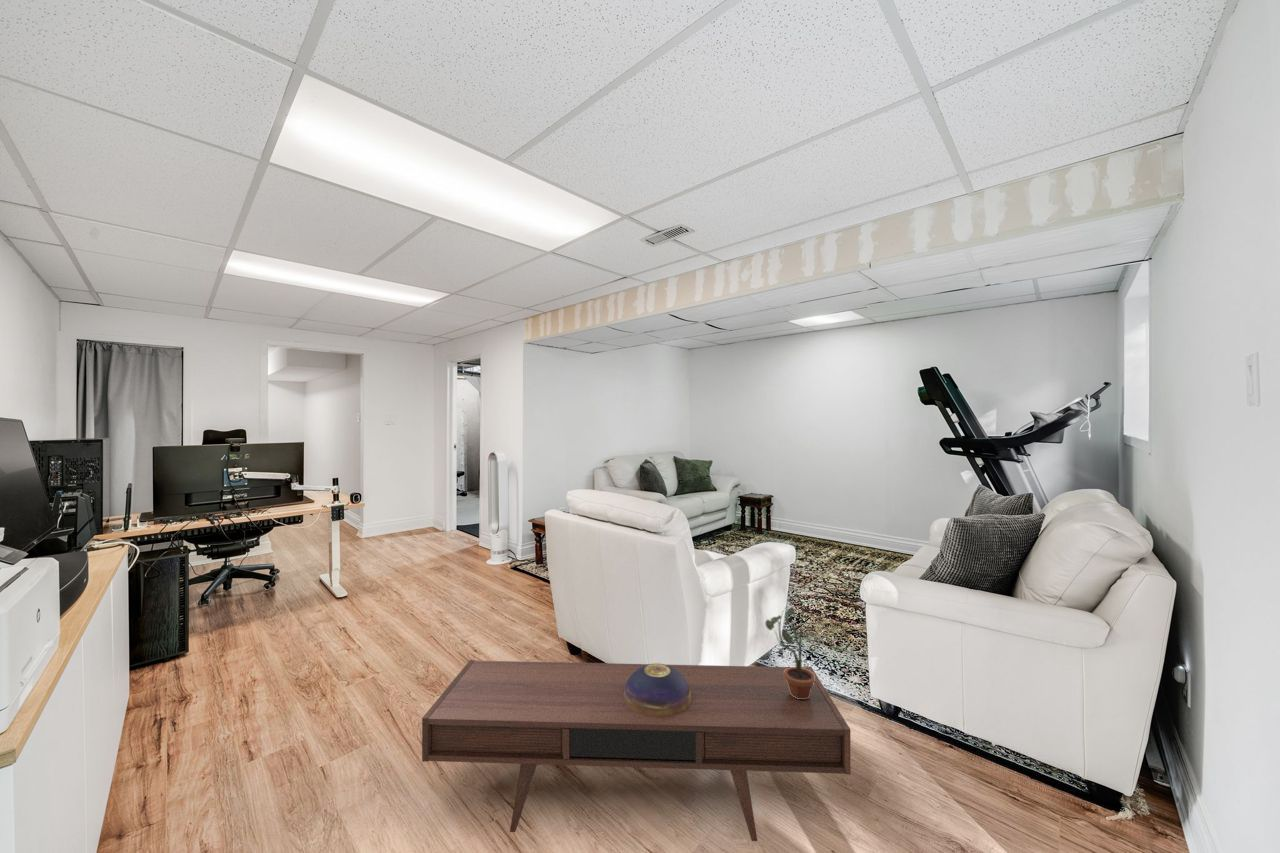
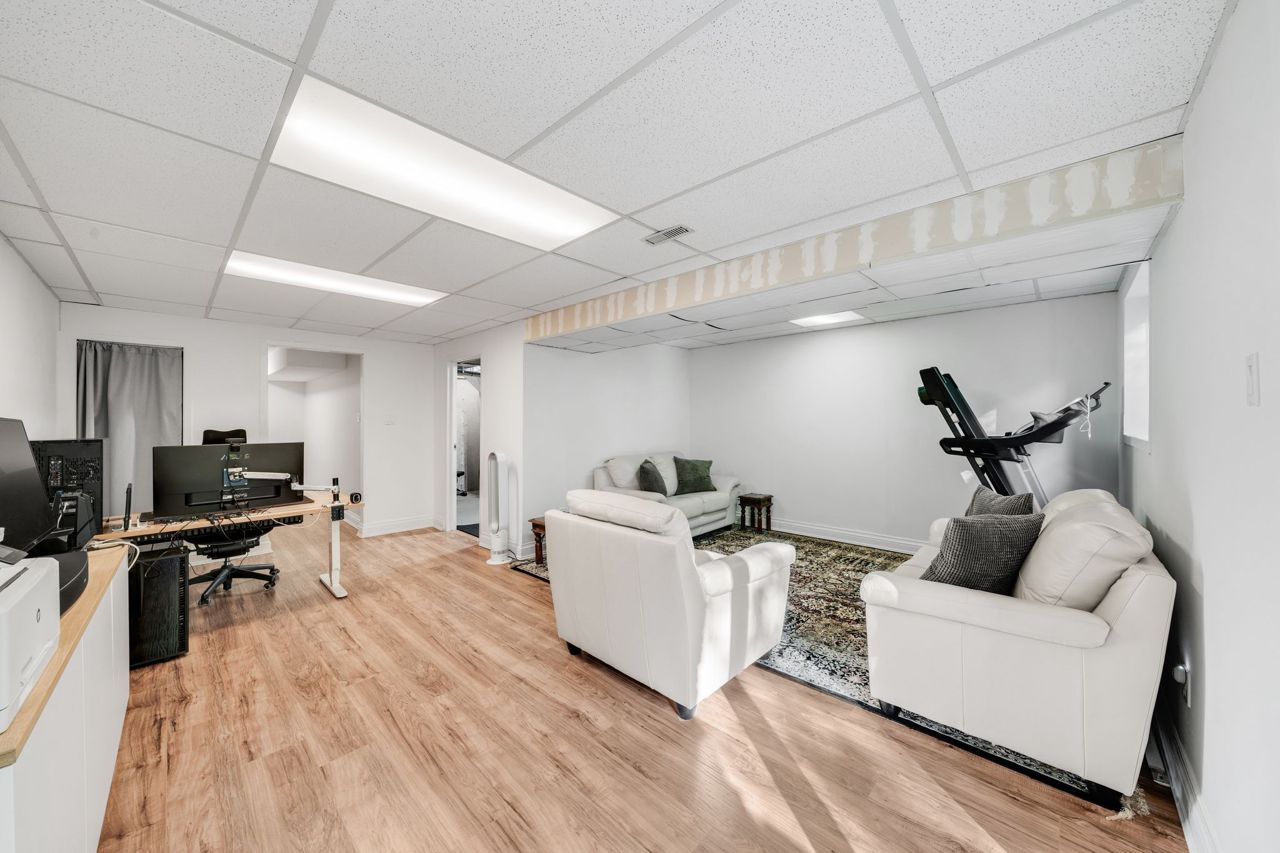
- coffee table [421,659,852,842]
- decorative bowl [624,663,691,716]
- potted plant [764,602,824,699]
